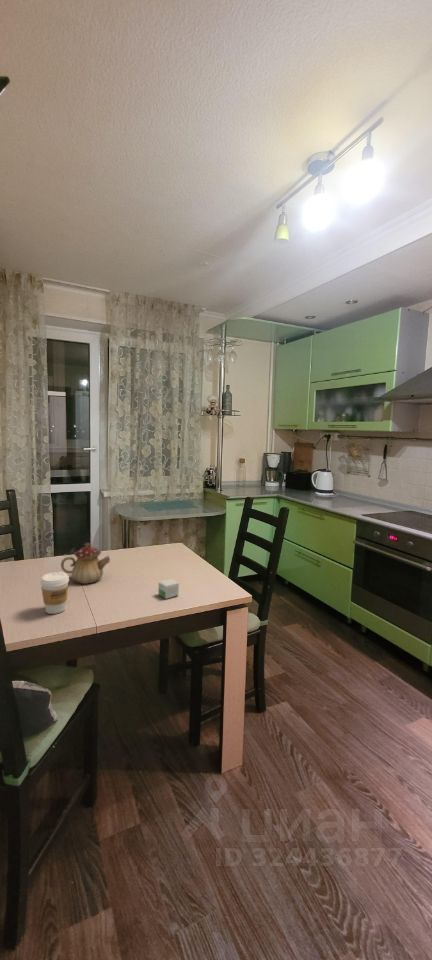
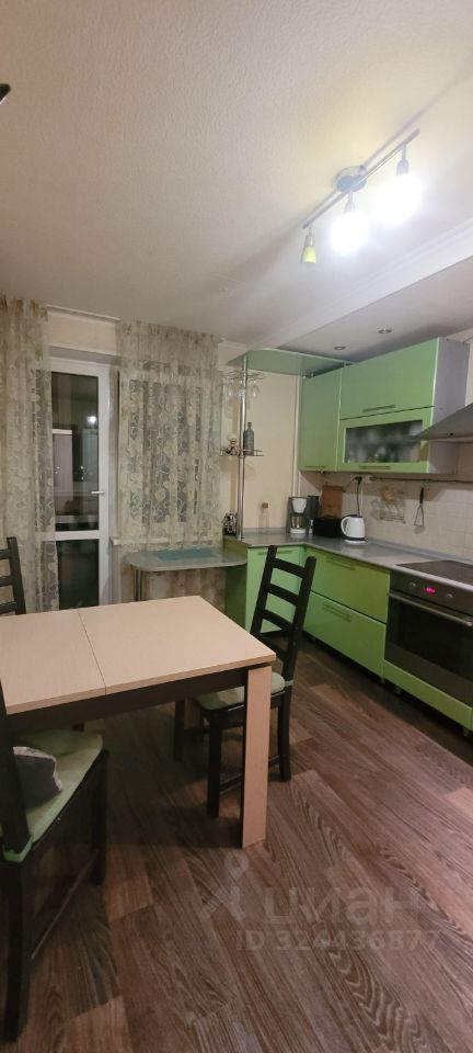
- small box [157,578,180,600]
- coffee cup [39,571,70,615]
- teapot [60,542,111,585]
